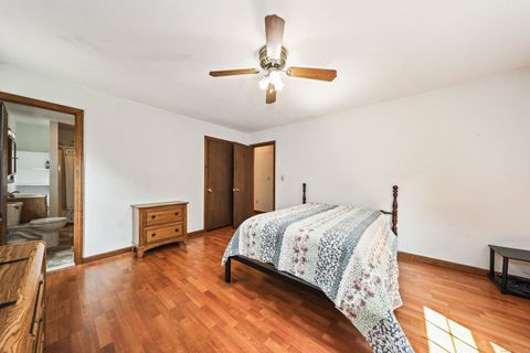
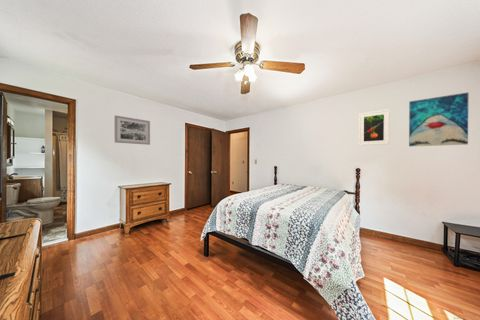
+ wall art [408,91,470,147]
+ wall art [114,114,151,146]
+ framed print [358,108,390,147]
